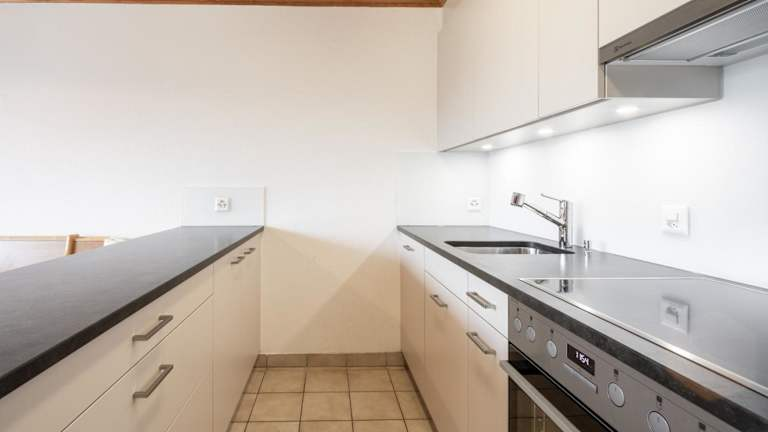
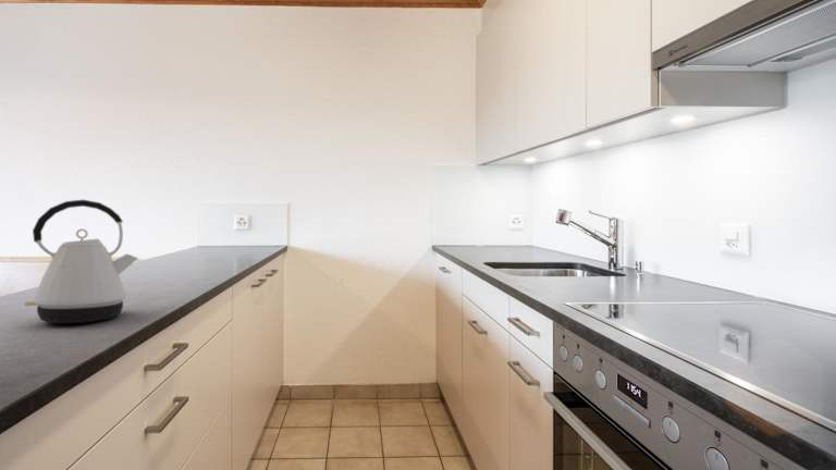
+ kettle [24,198,139,324]
